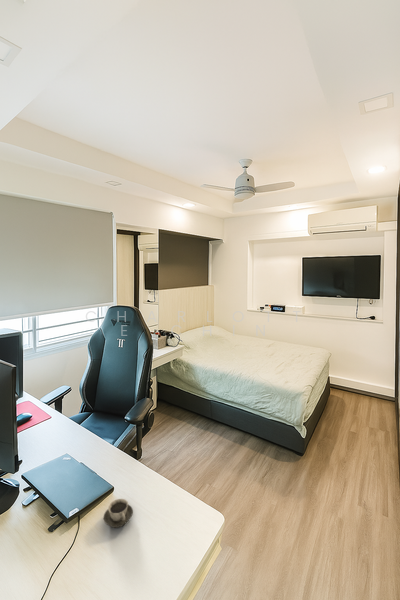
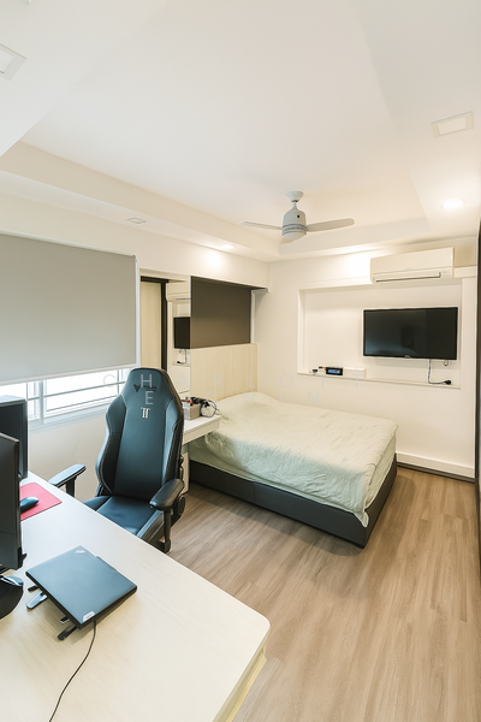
- cup [102,498,134,529]
